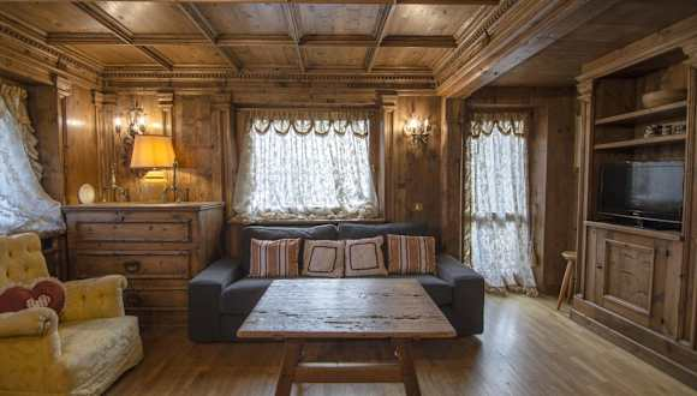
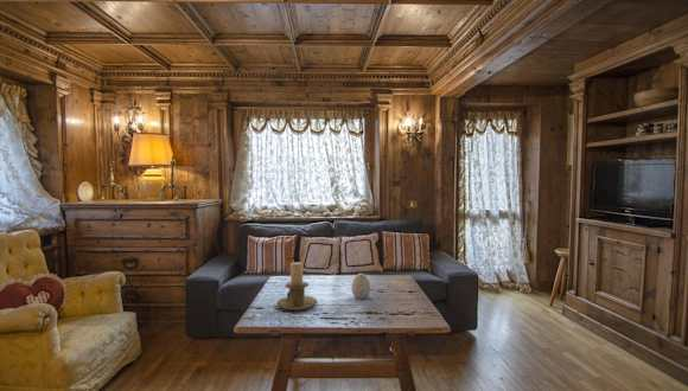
+ decorative egg [350,273,372,300]
+ candle holder [276,261,318,312]
